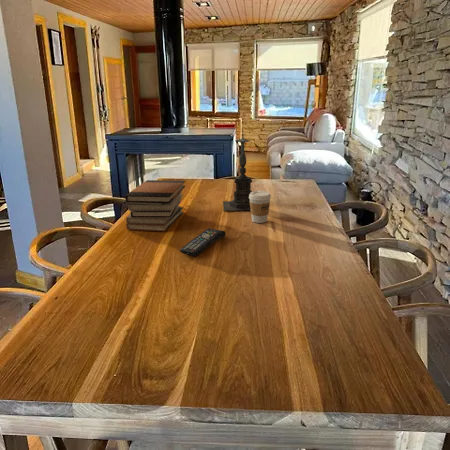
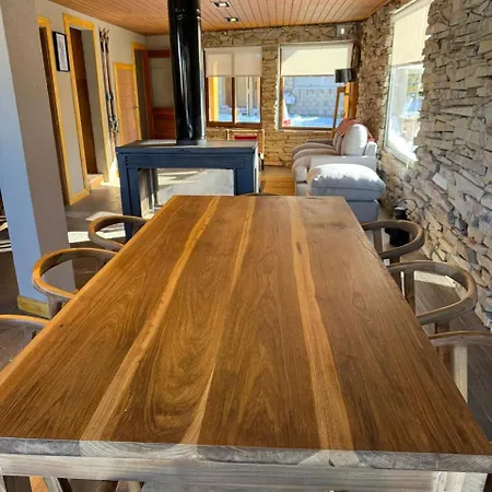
- book stack [122,179,186,232]
- coffee cup [249,190,272,224]
- candle holder [222,131,253,212]
- remote control [179,227,227,257]
